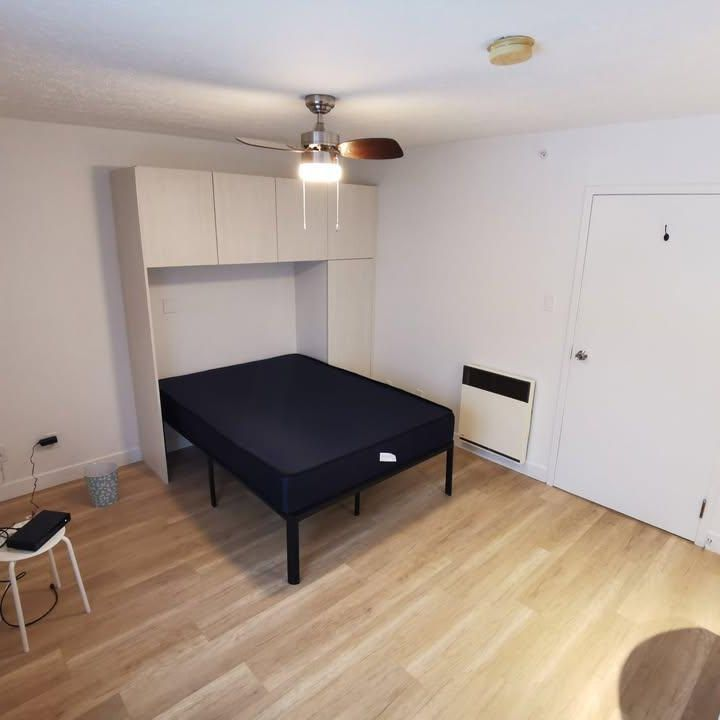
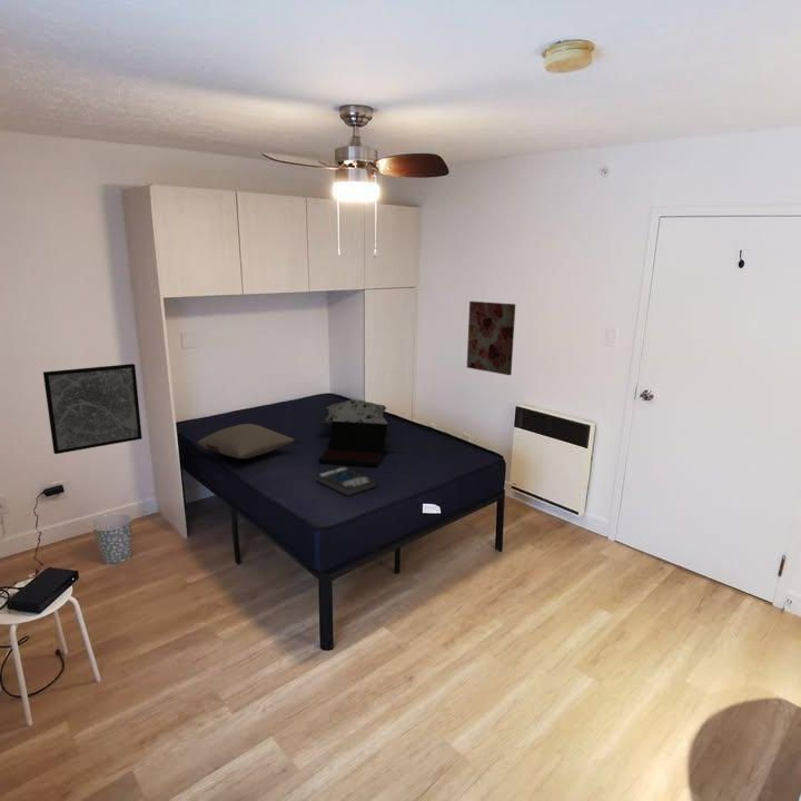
+ laptop [318,421,388,468]
+ book [315,465,378,497]
+ pillow [197,423,295,459]
+ wall art [42,363,142,455]
+ decorative pillow [319,398,389,426]
+ wall art [466,300,516,376]
